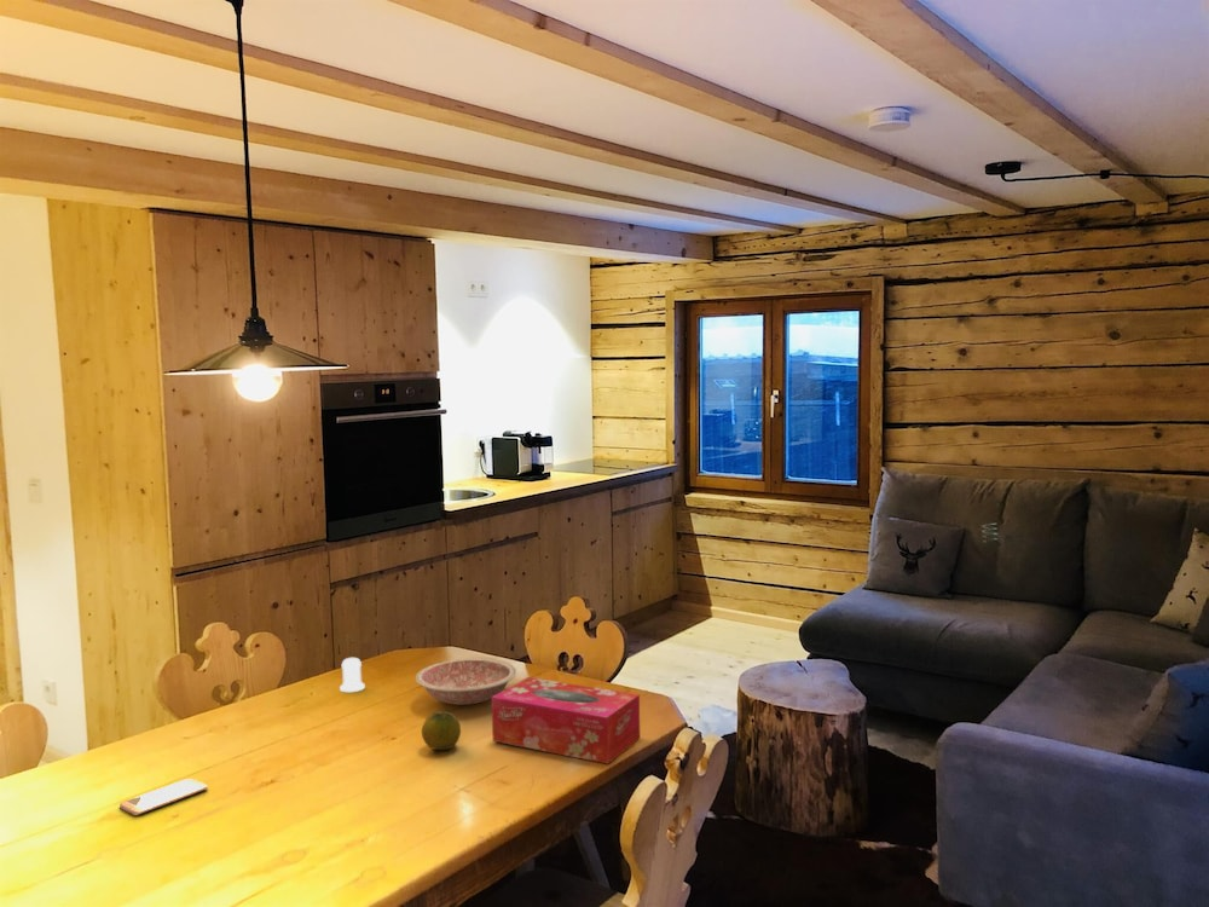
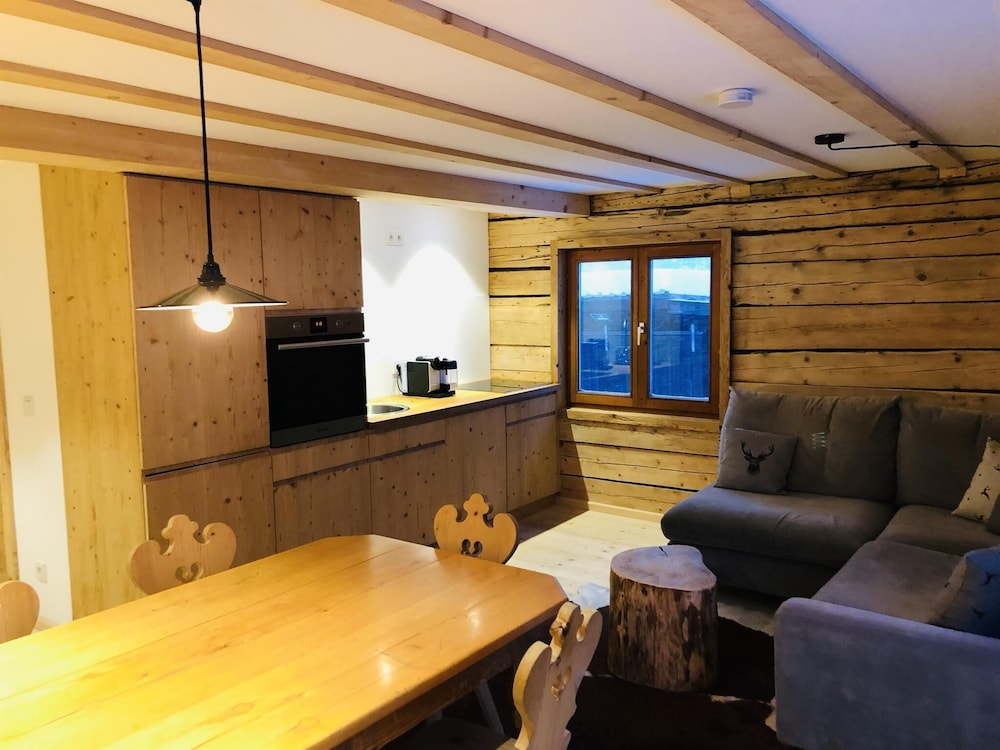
- fruit [421,710,462,751]
- smartphone [118,778,209,816]
- tissue box [491,676,641,766]
- bowl [415,658,517,706]
- salt shaker [339,657,366,693]
